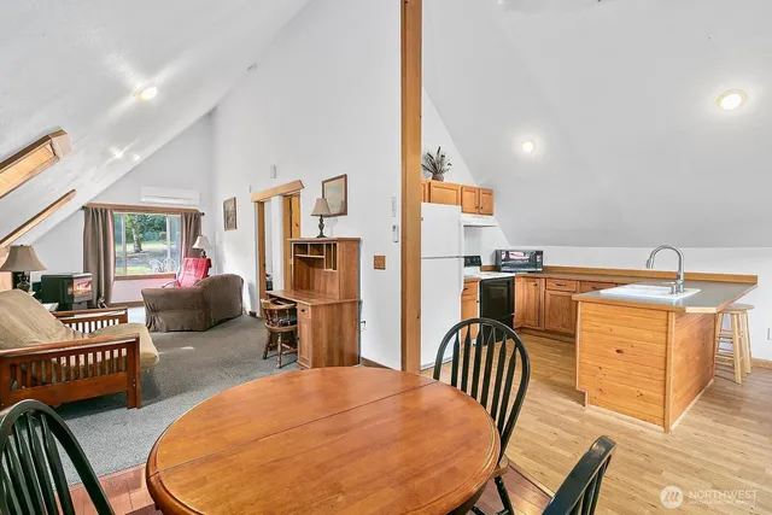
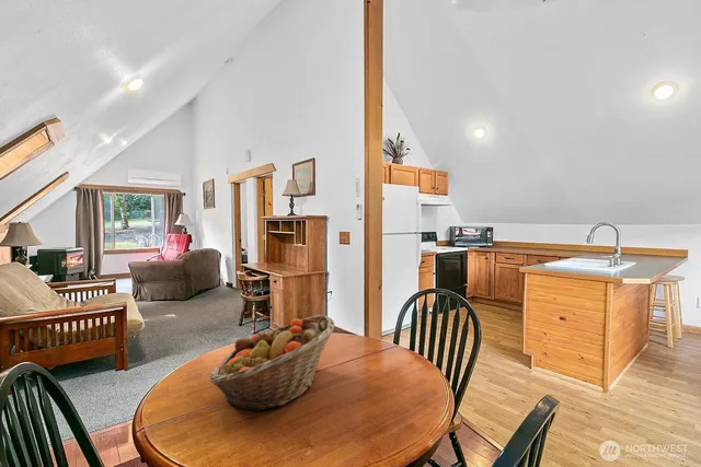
+ fruit basket [208,314,335,413]
